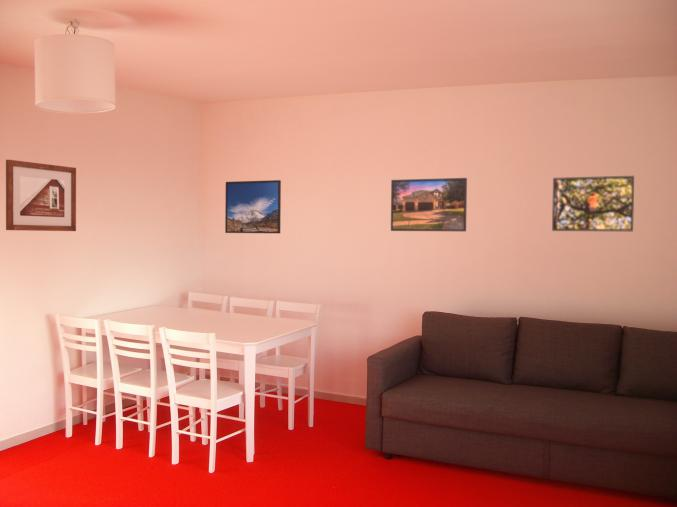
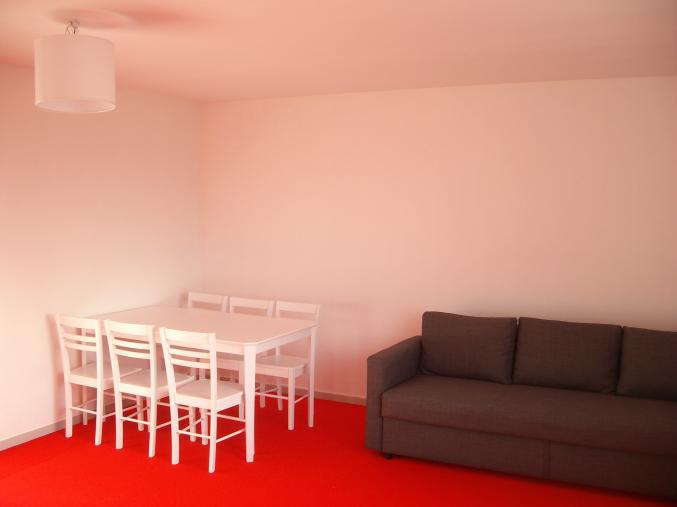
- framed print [390,177,468,232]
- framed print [551,175,635,232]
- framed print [224,179,282,234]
- picture frame [5,159,77,232]
